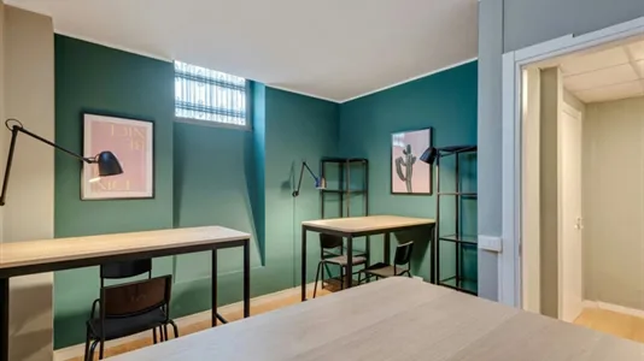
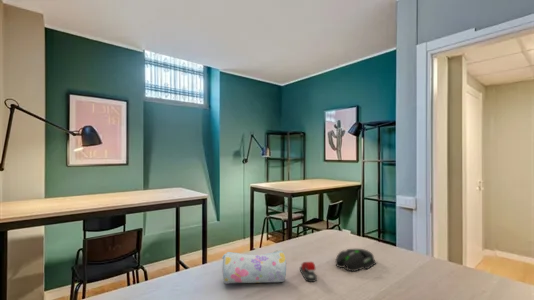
+ pencil case [221,249,287,285]
+ stapler [299,261,318,283]
+ mouse [334,248,378,272]
